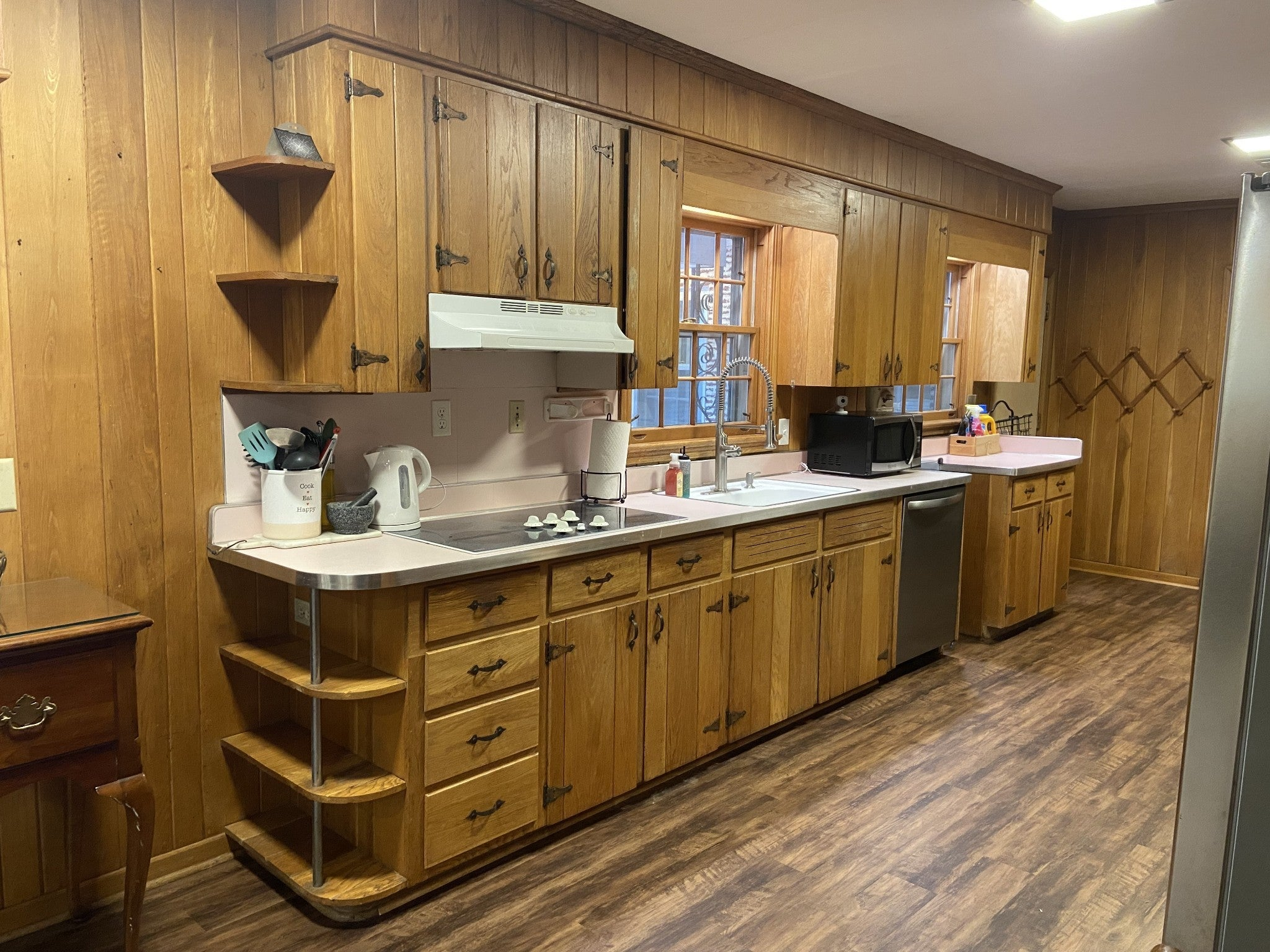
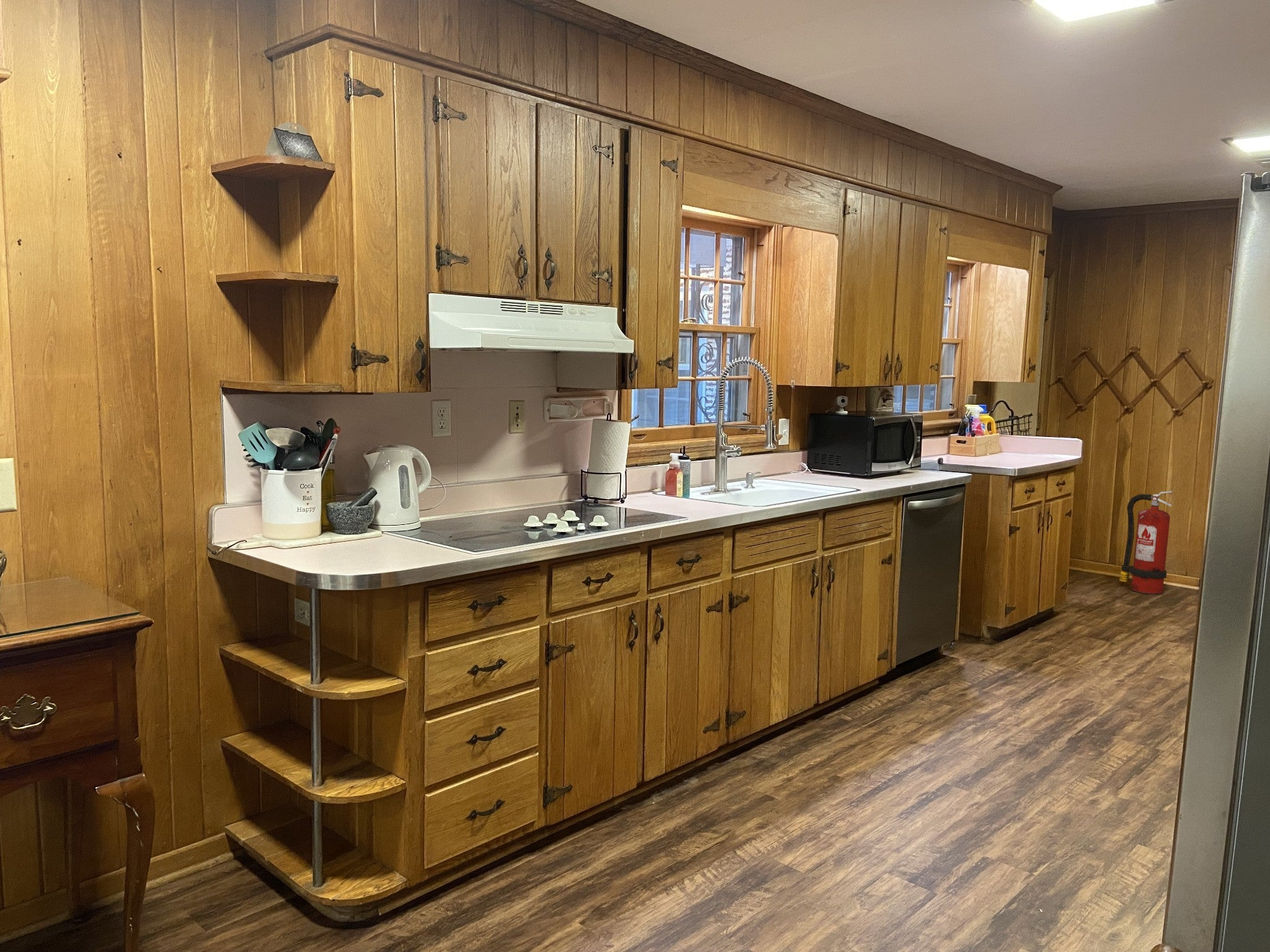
+ fire extinguisher [1119,490,1173,595]
